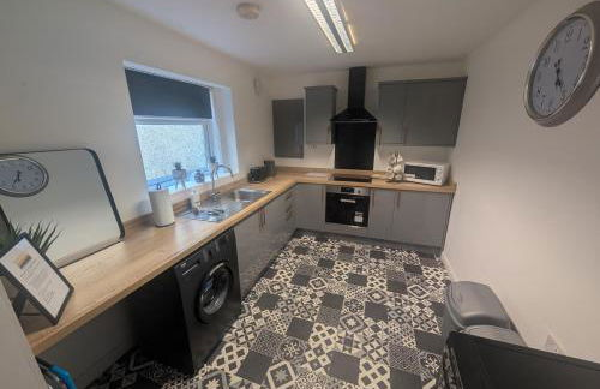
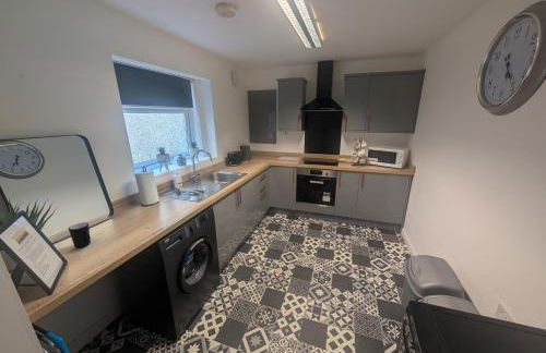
+ mug [68,221,92,248]
